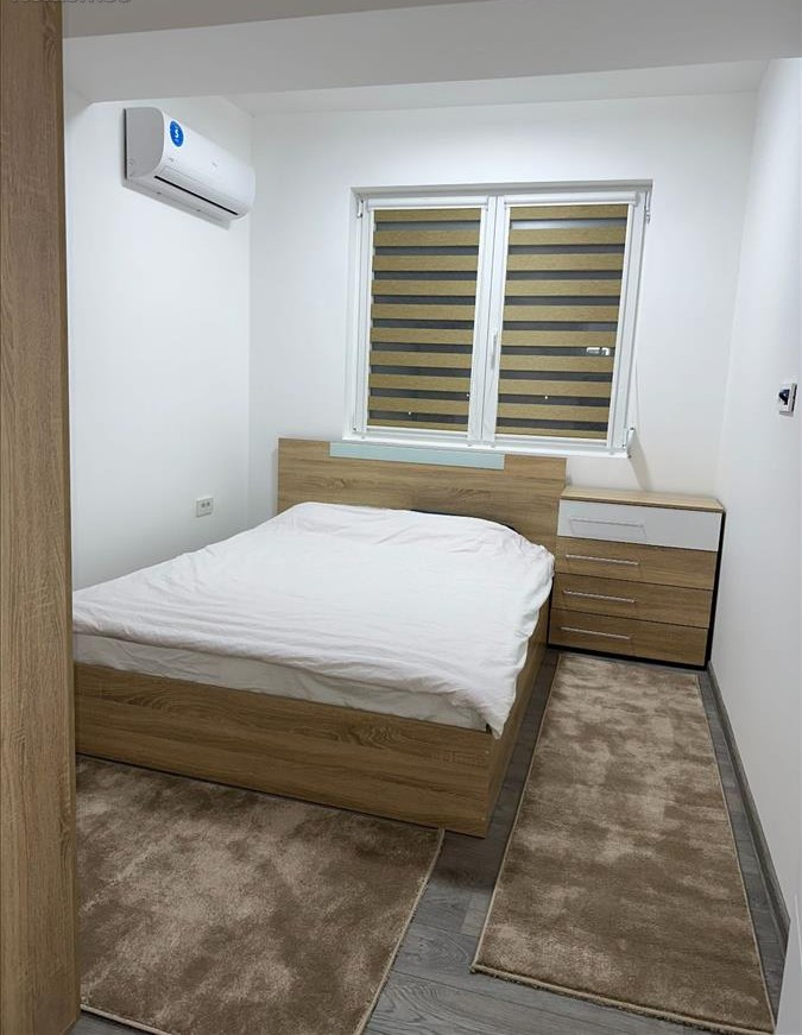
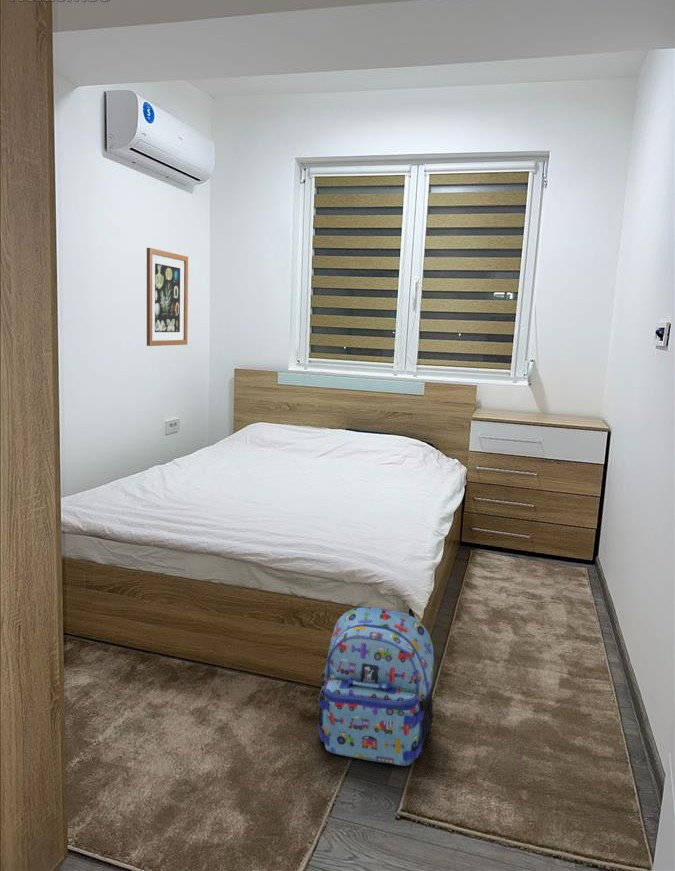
+ backpack [317,606,435,767]
+ wall art [146,247,189,347]
